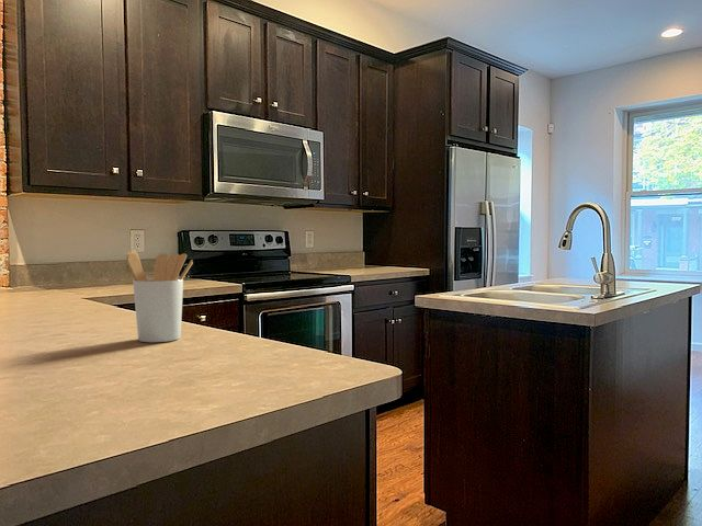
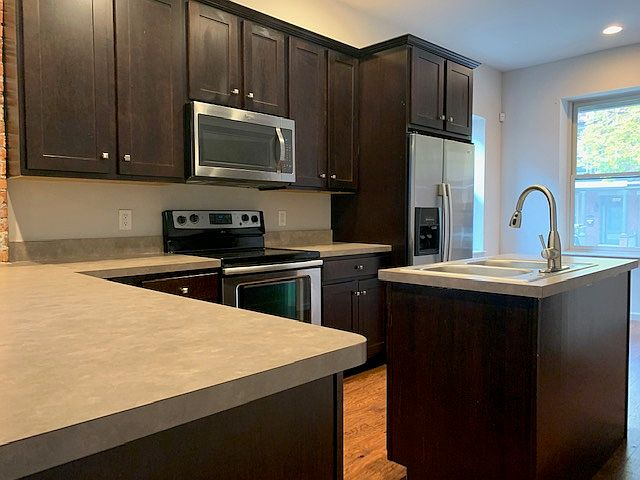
- utensil holder [125,250,194,343]
